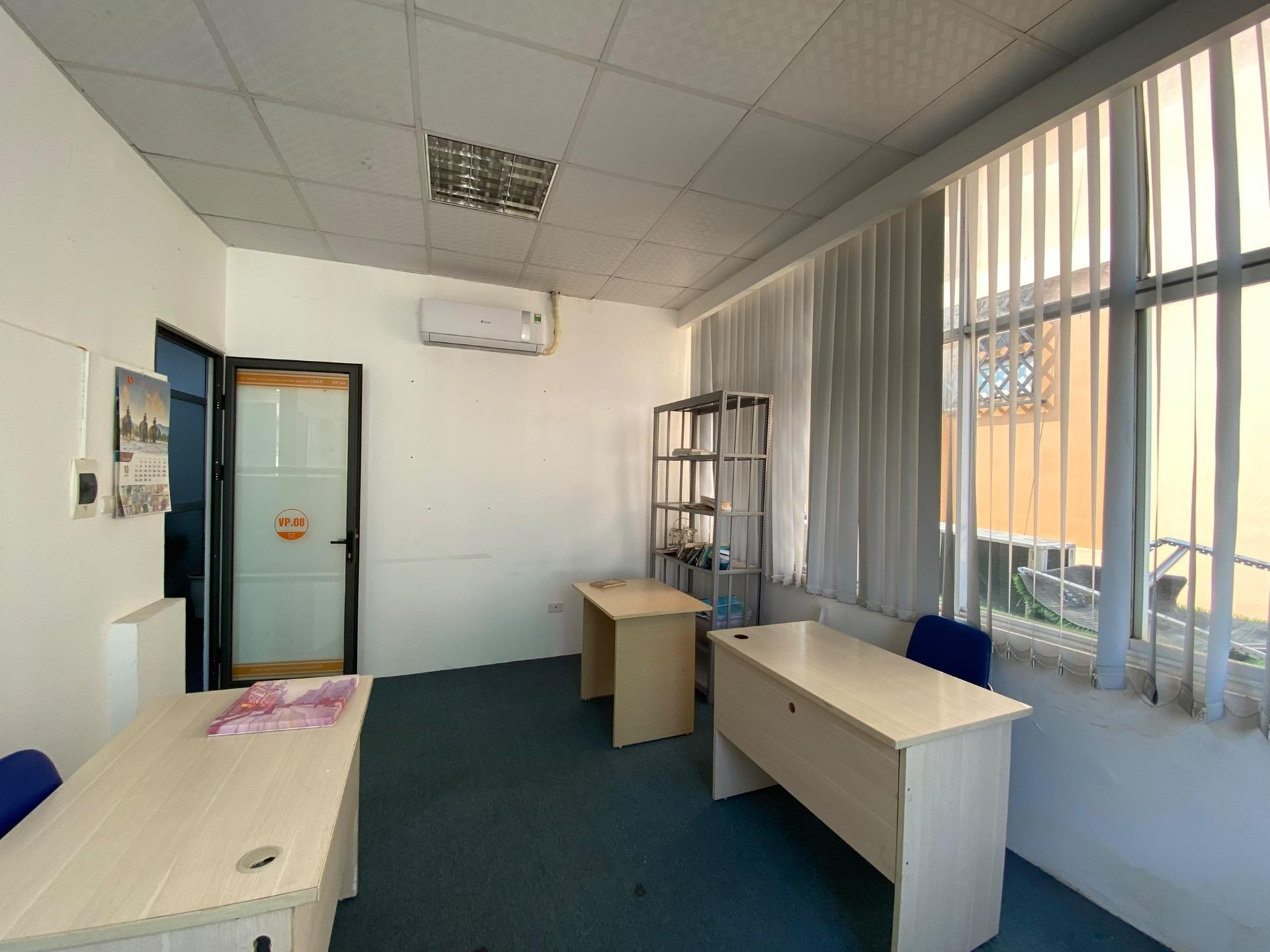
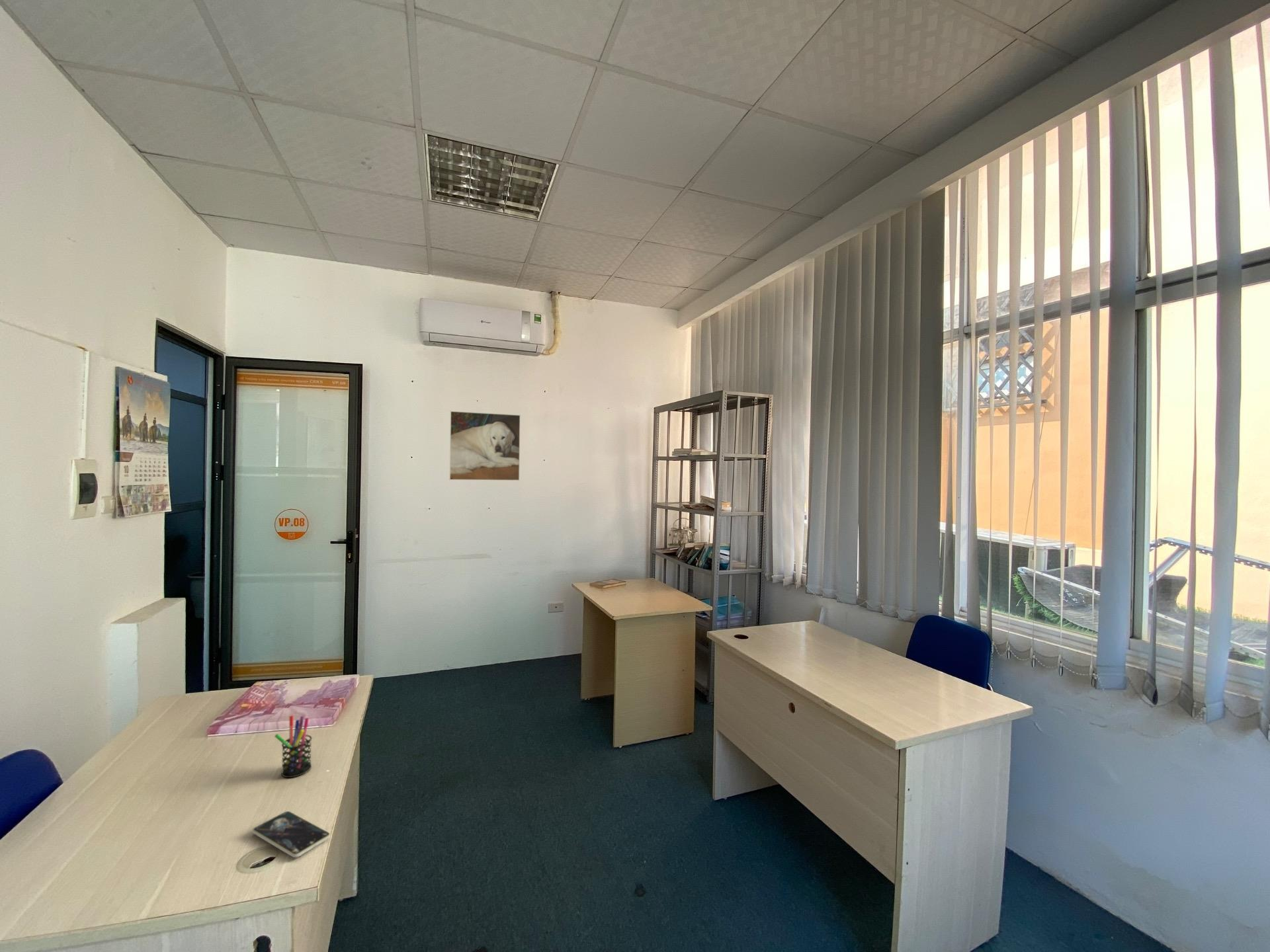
+ smartphone [251,811,331,858]
+ pen holder [274,715,312,778]
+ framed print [449,411,521,481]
